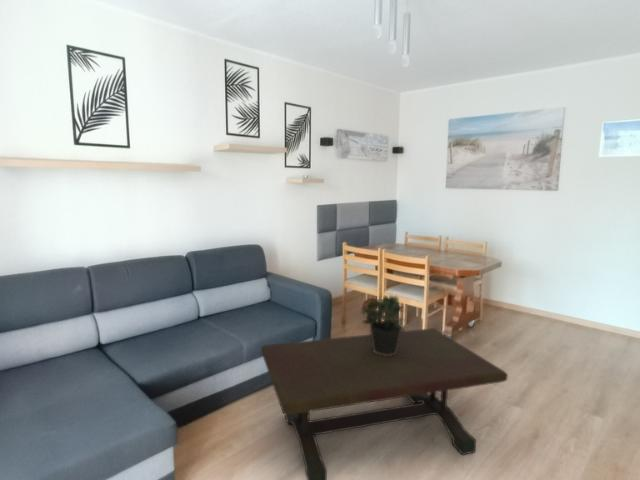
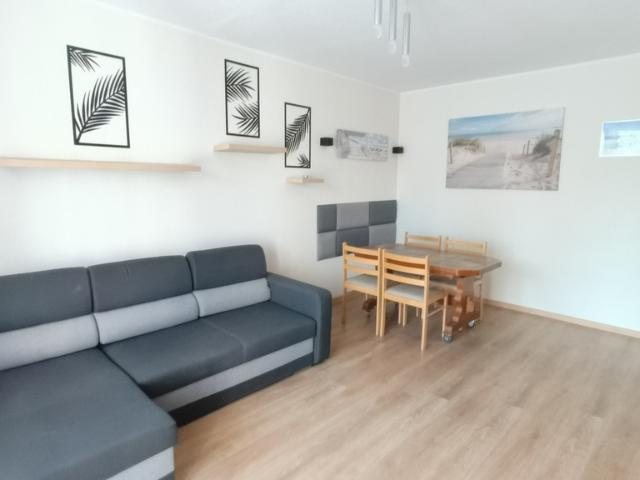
- coffee table [260,327,509,480]
- potted plant [360,294,407,356]
